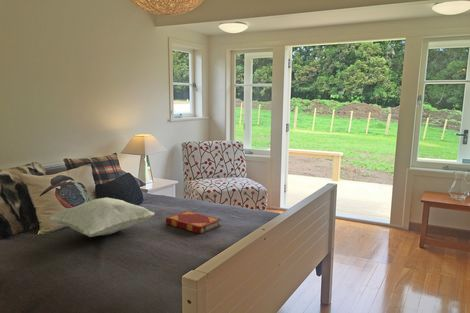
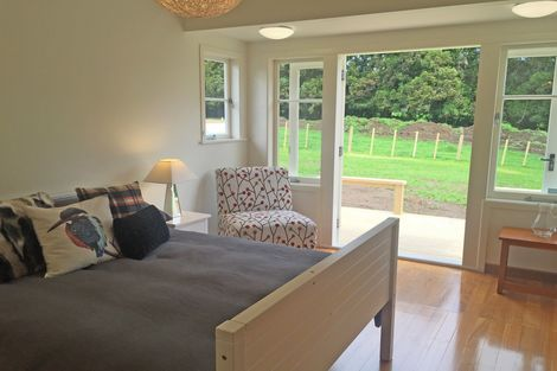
- cushion [48,197,156,238]
- hardback book [165,210,222,235]
